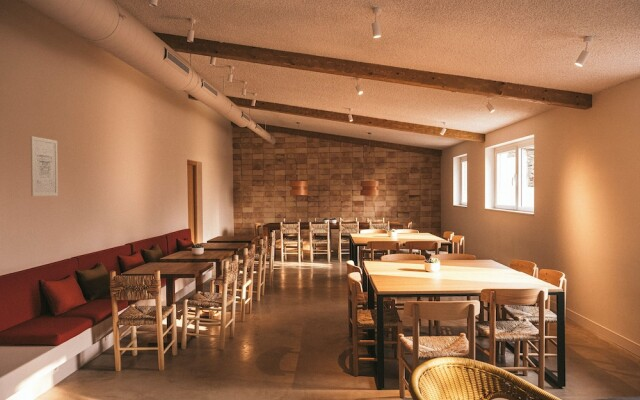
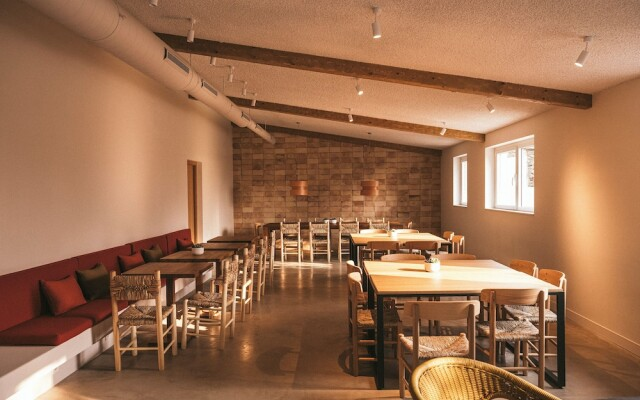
- wall art [30,135,59,197]
